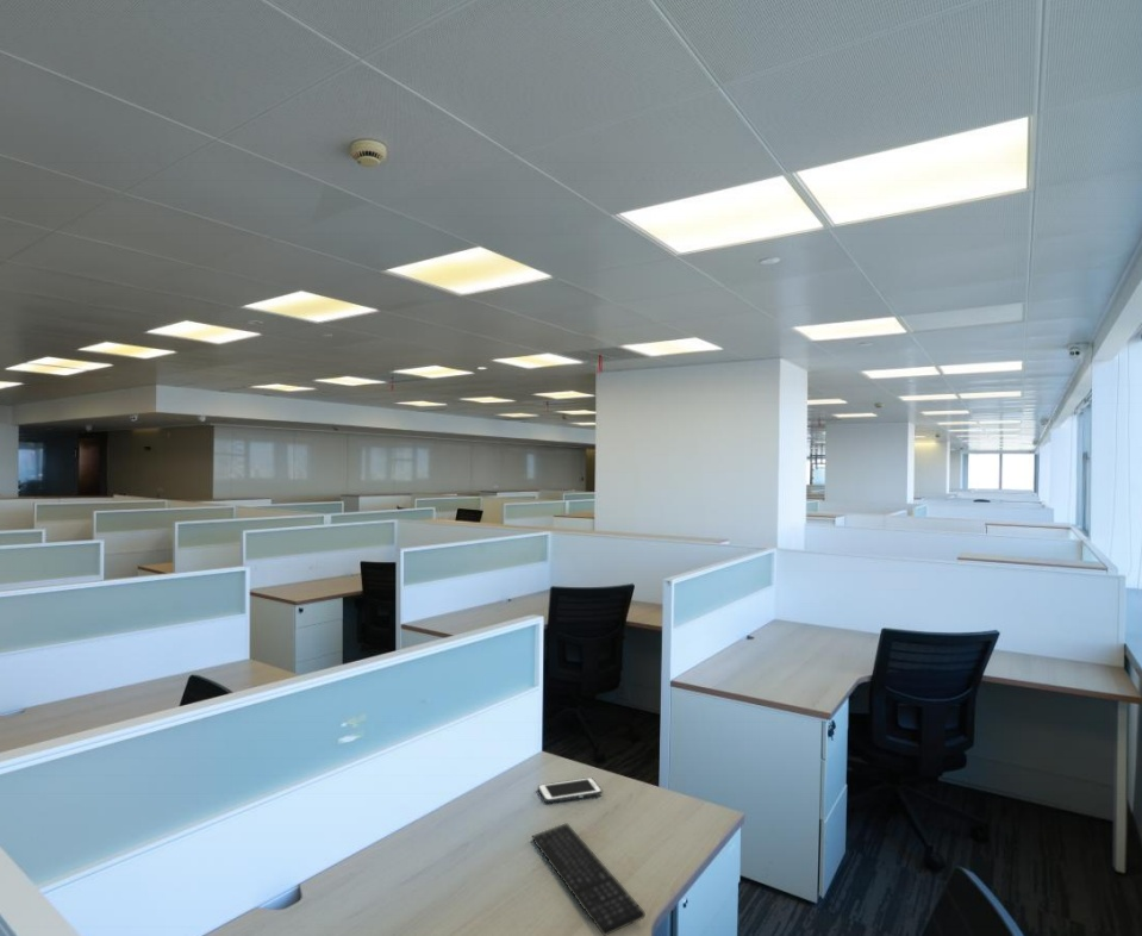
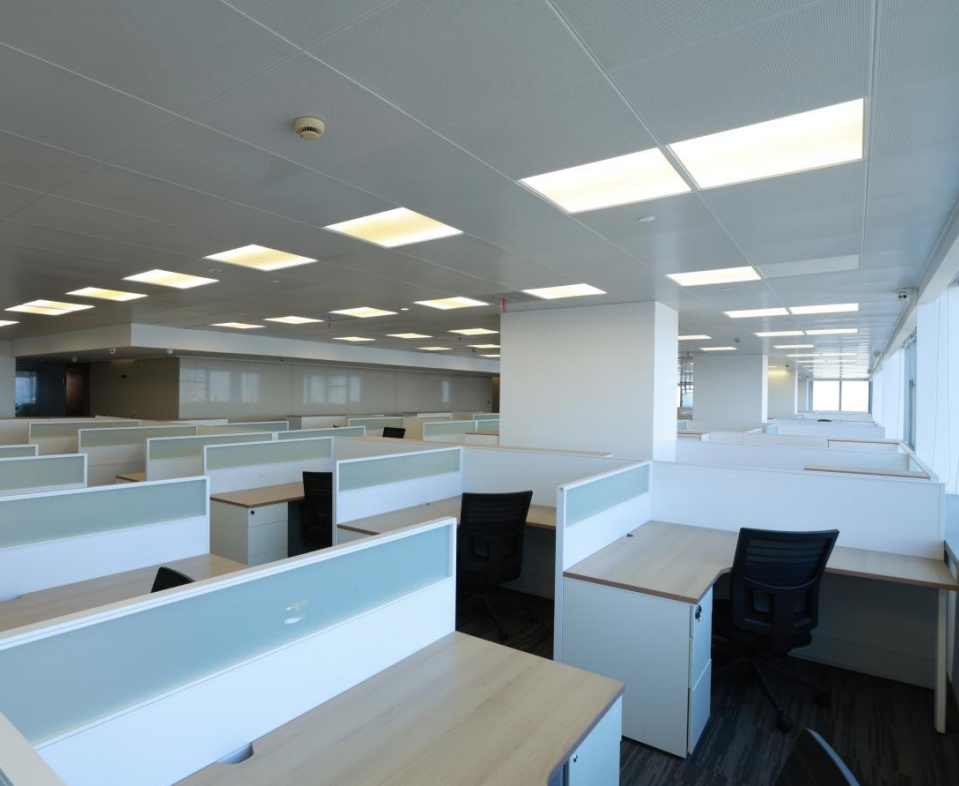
- keyboard [531,822,647,936]
- cell phone [537,776,604,804]
